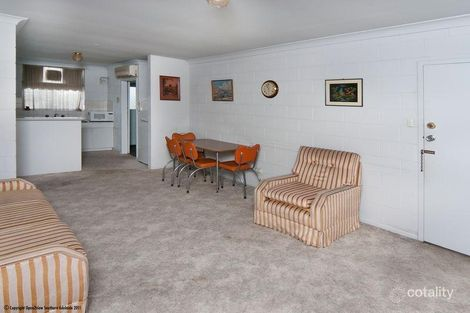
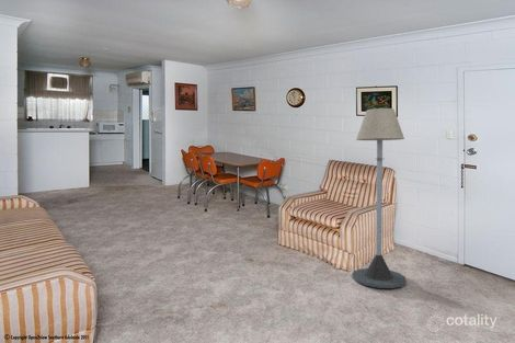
+ floor lamp [352,107,408,289]
